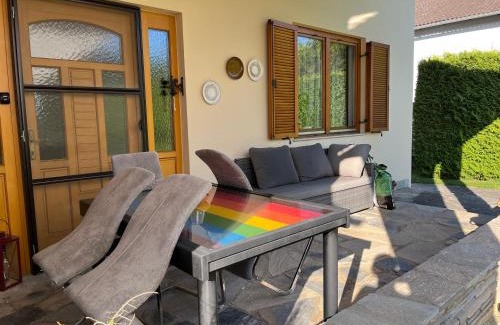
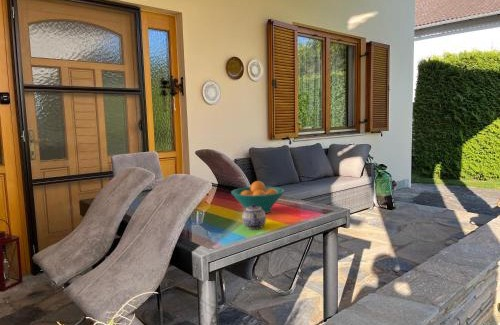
+ fruit bowl [230,180,285,214]
+ teapot [241,204,267,230]
